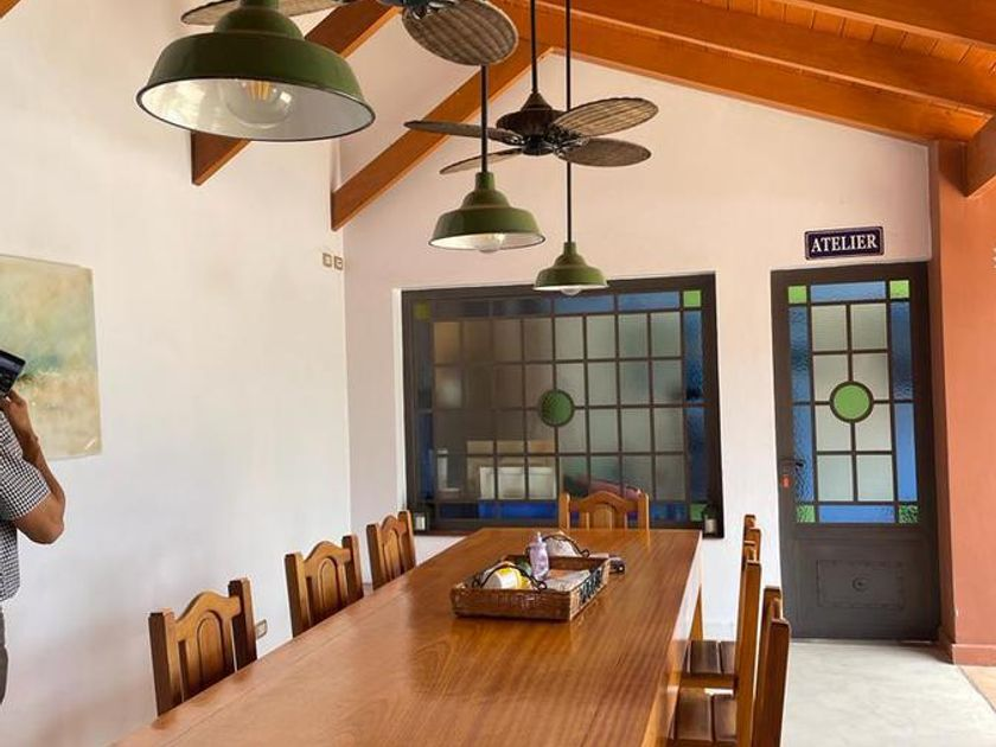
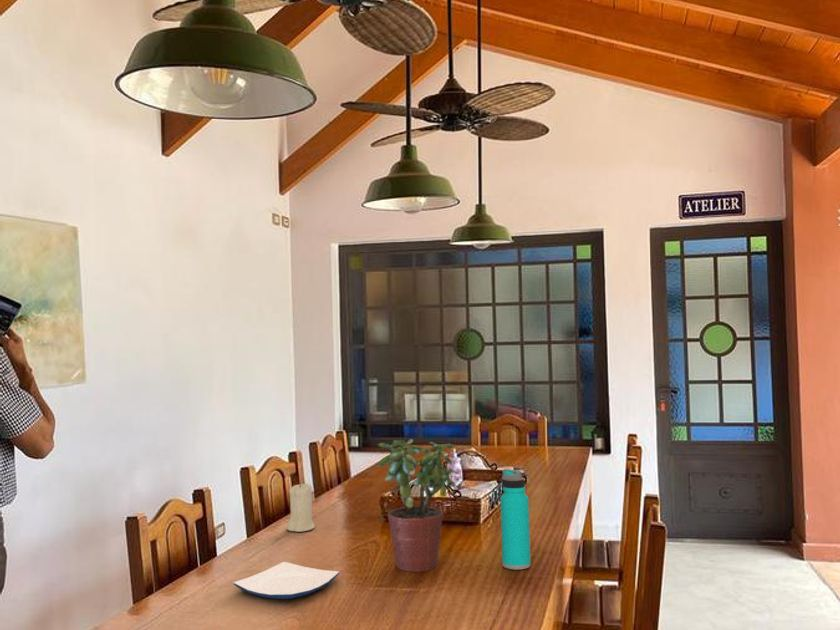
+ potted plant [377,438,460,573]
+ plate [233,561,340,600]
+ candle [286,481,316,533]
+ water bottle [500,468,532,571]
